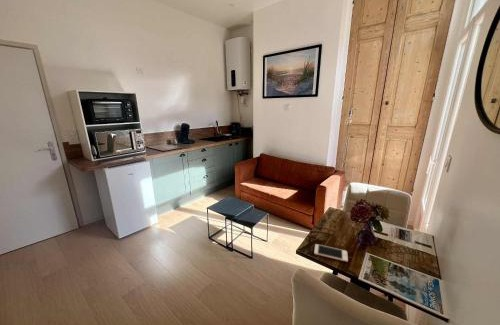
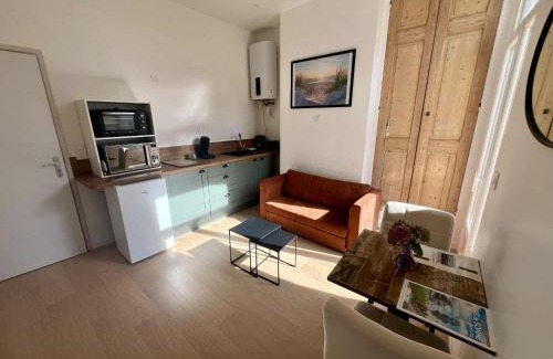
- cell phone [313,243,349,263]
